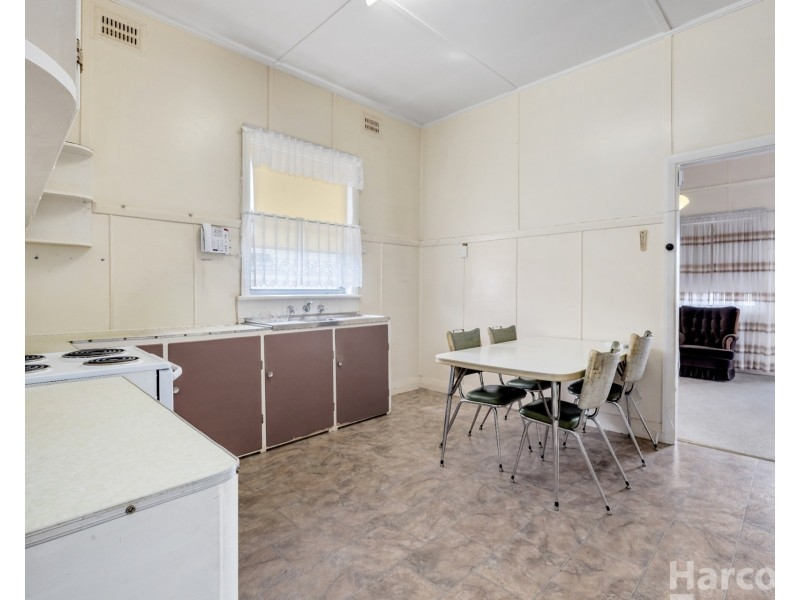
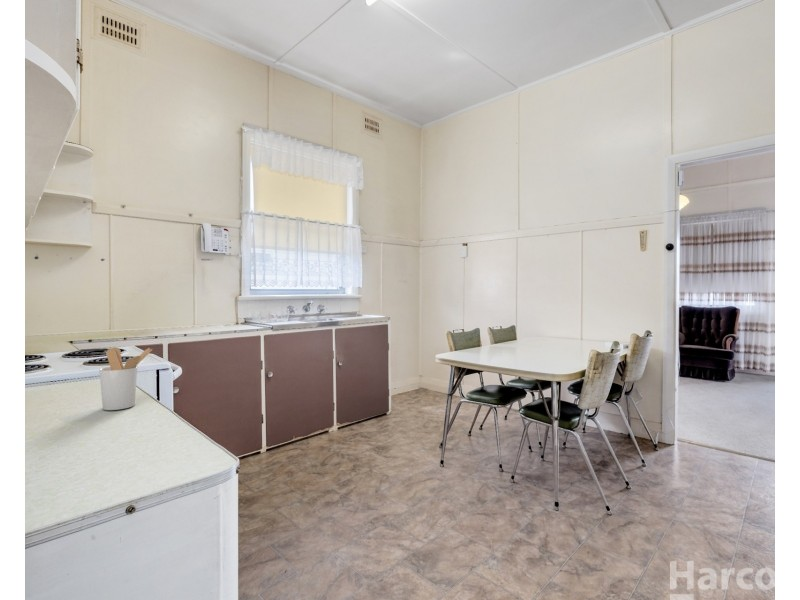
+ utensil holder [98,346,153,411]
